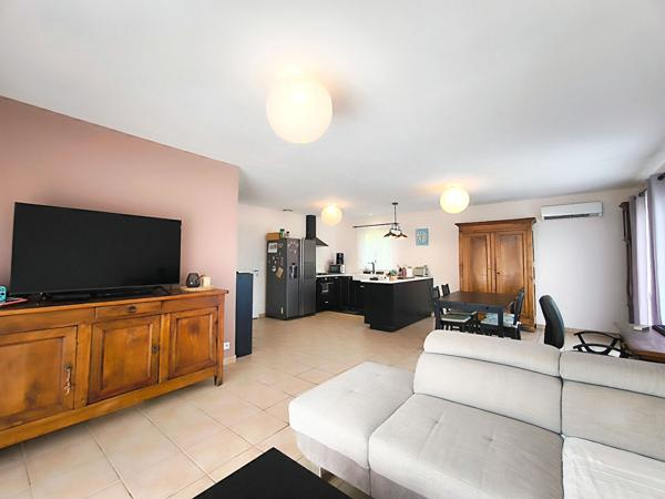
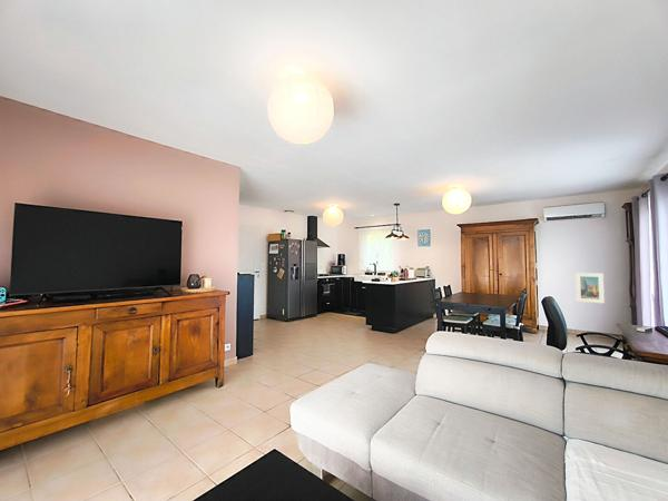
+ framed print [574,272,606,304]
